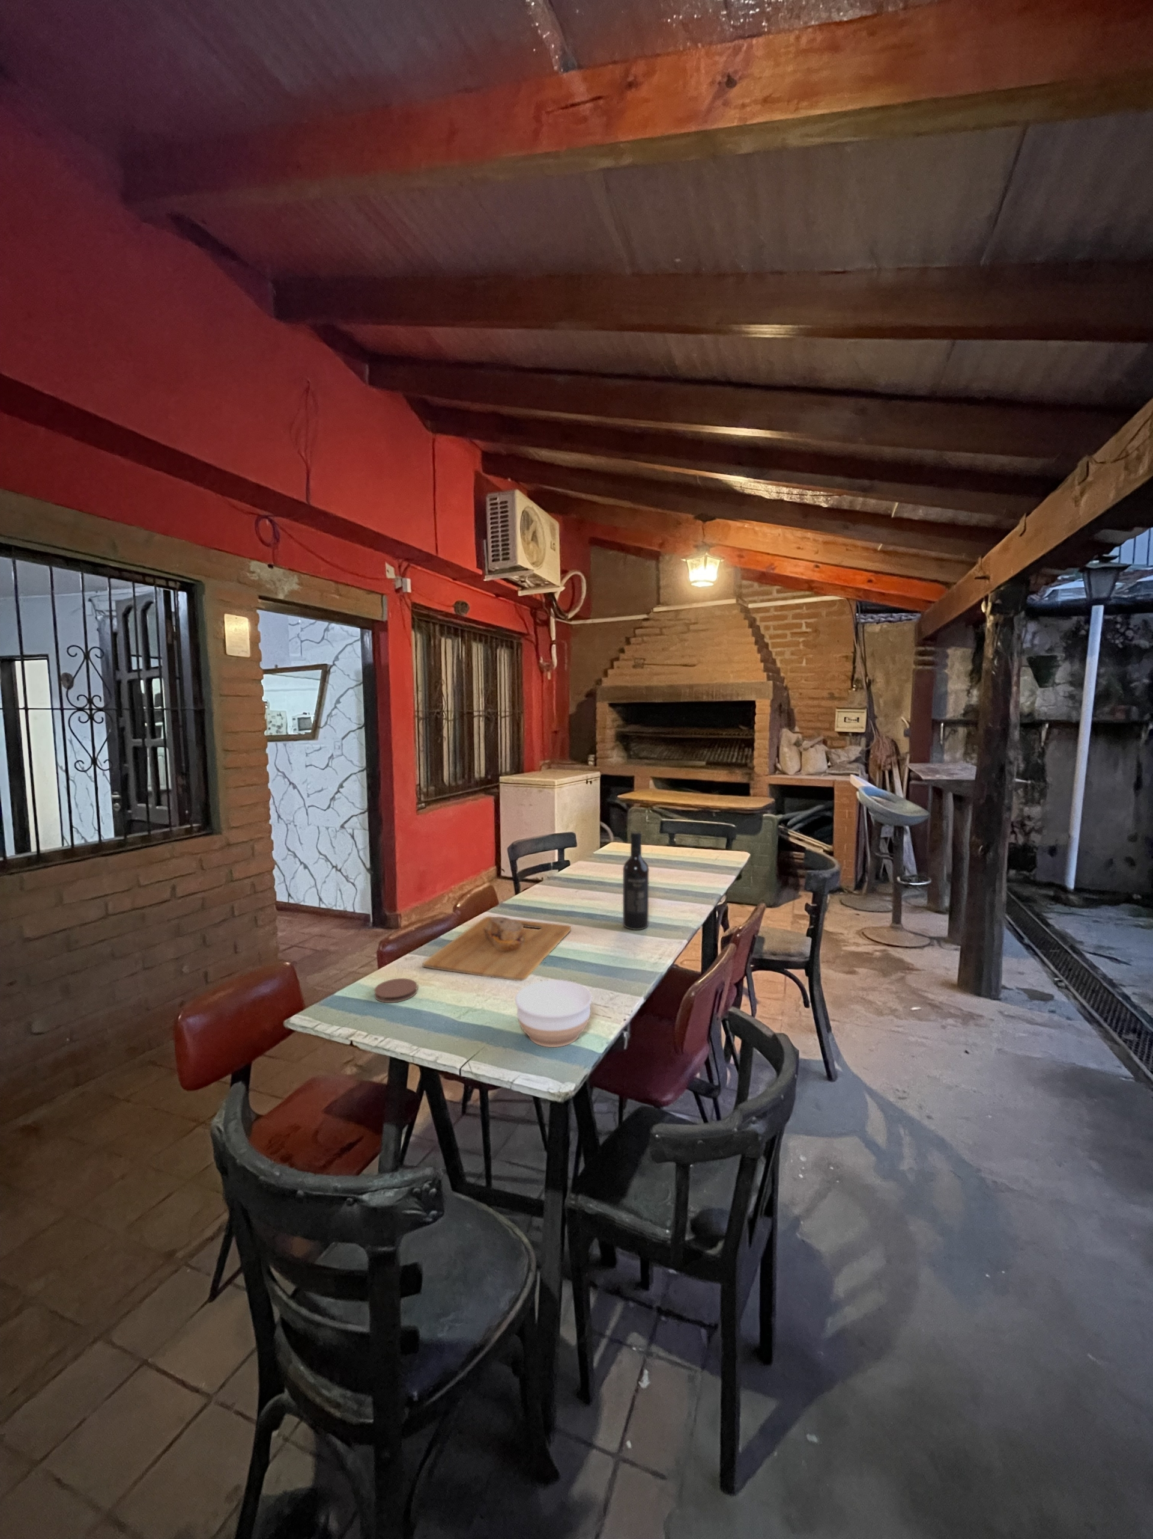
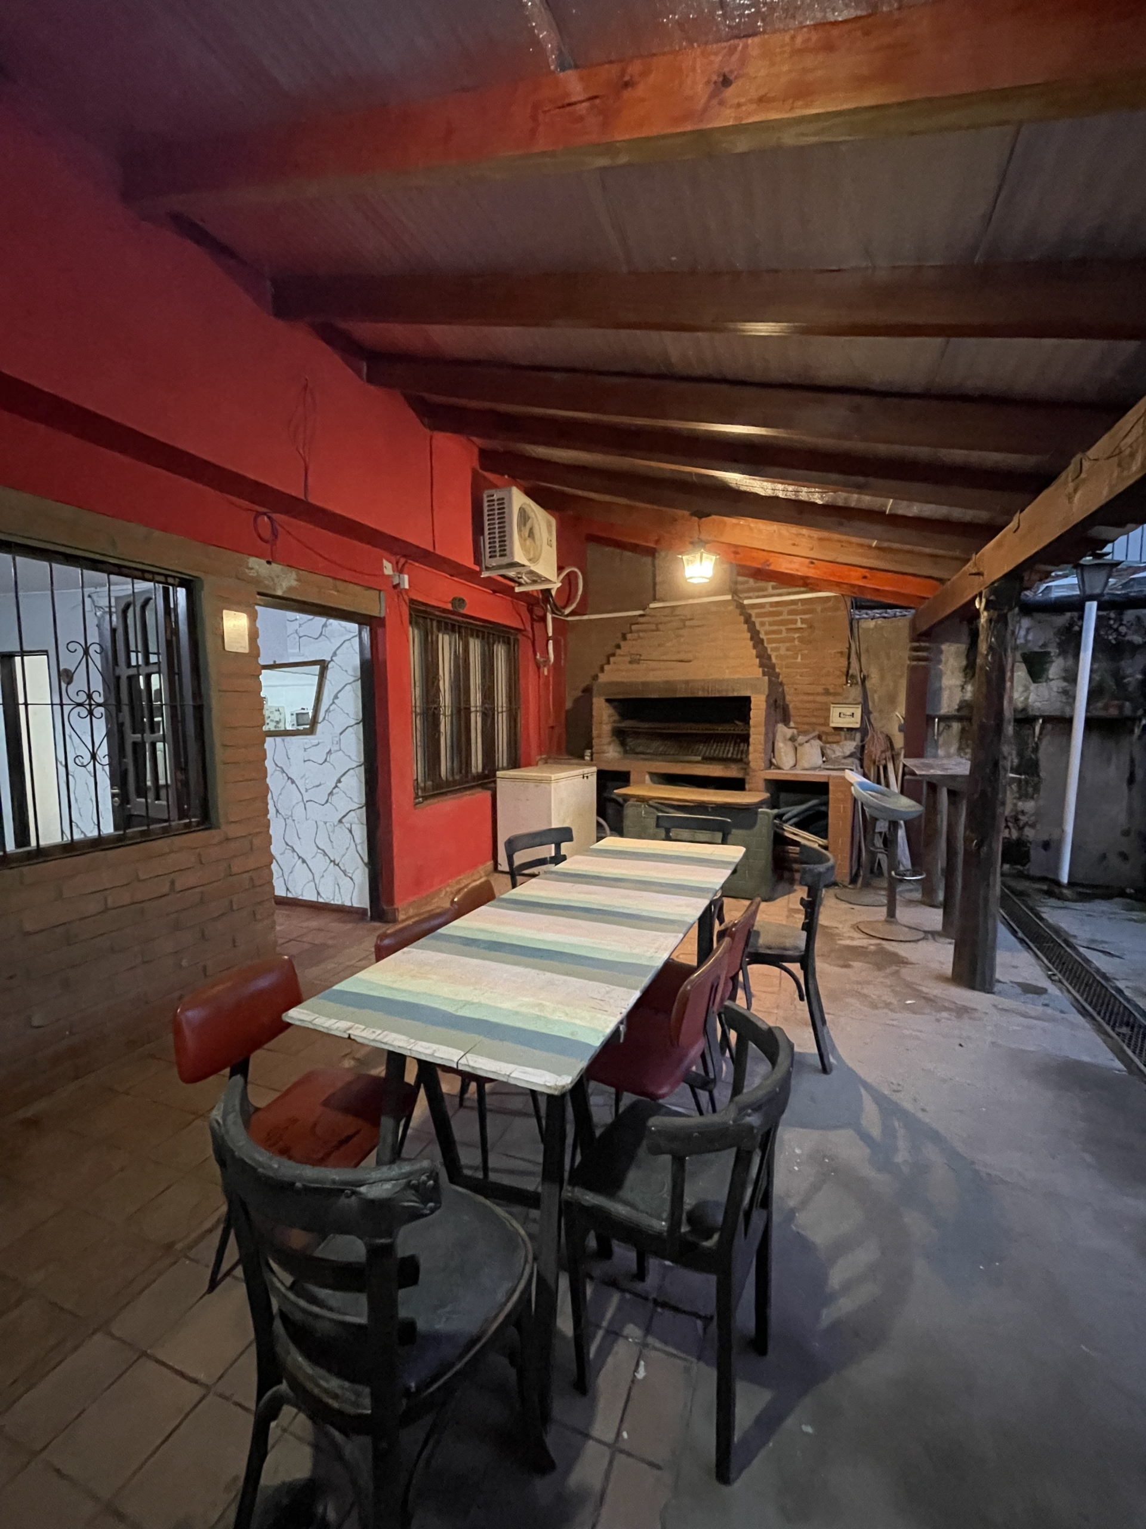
- coaster [373,978,418,1003]
- cutting board [421,916,572,982]
- bowl [515,979,592,1048]
- wine bottle [623,831,649,931]
